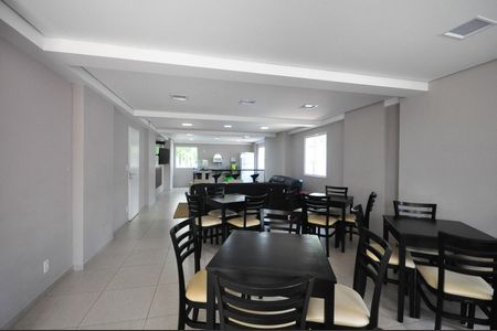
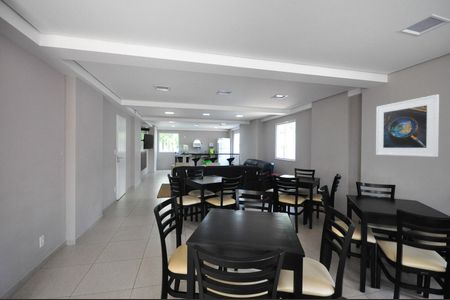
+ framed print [375,94,440,158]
